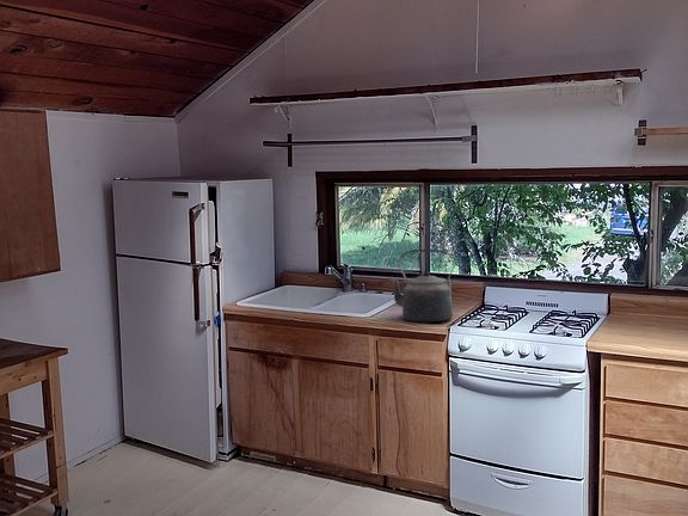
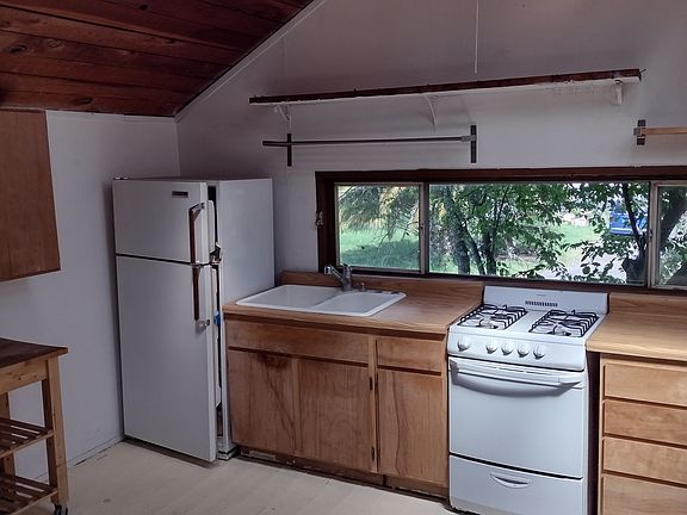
- kettle [388,248,456,324]
